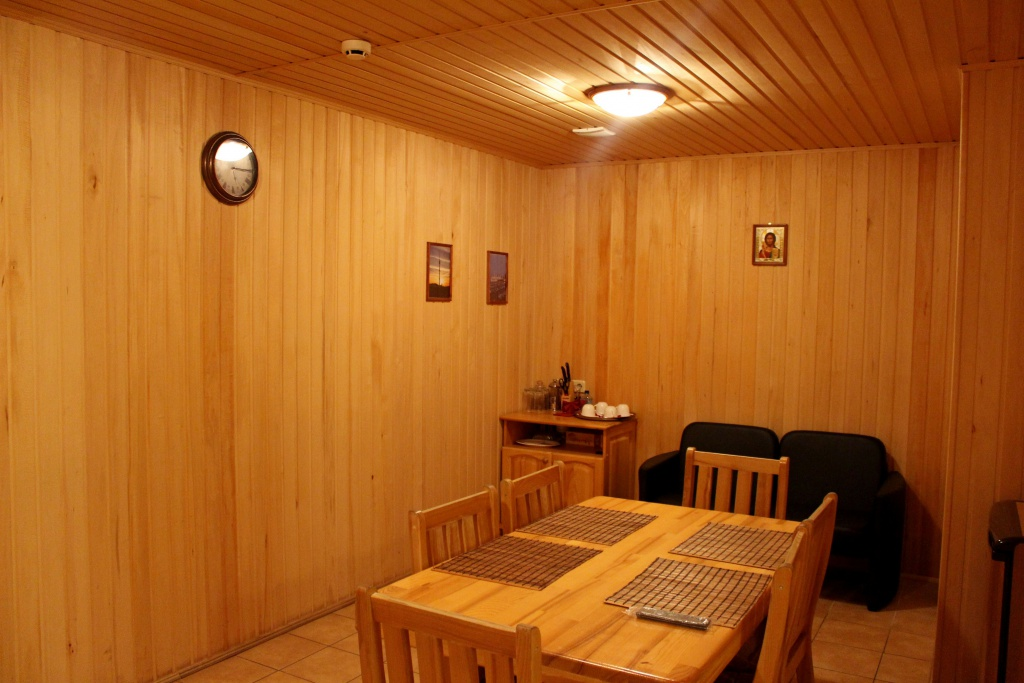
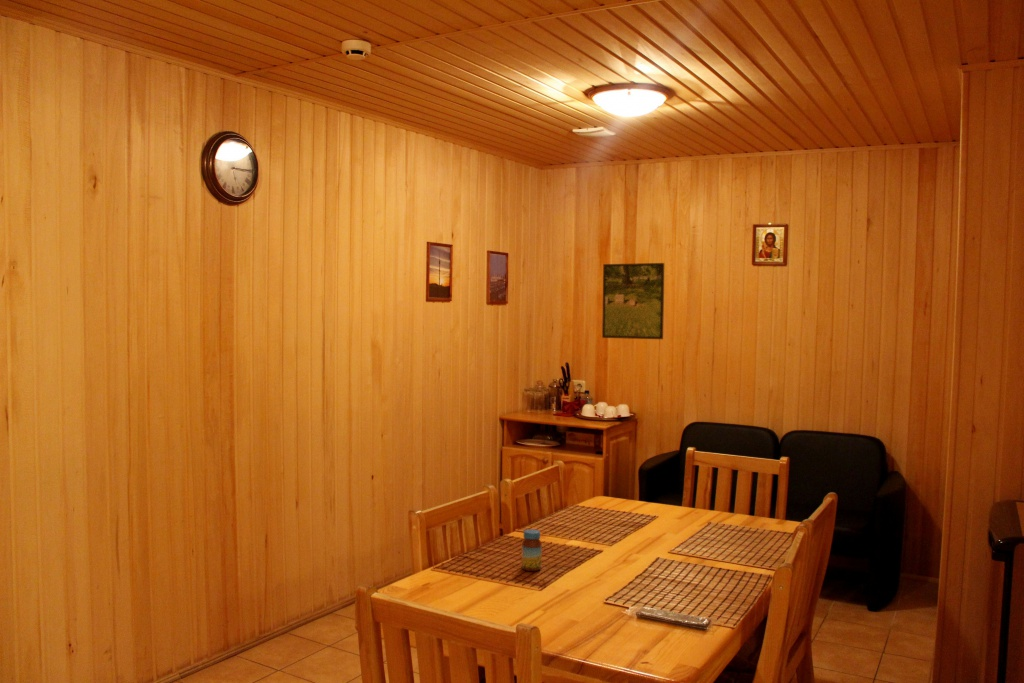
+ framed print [601,262,665,340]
+ jar [521,528,542,572]
